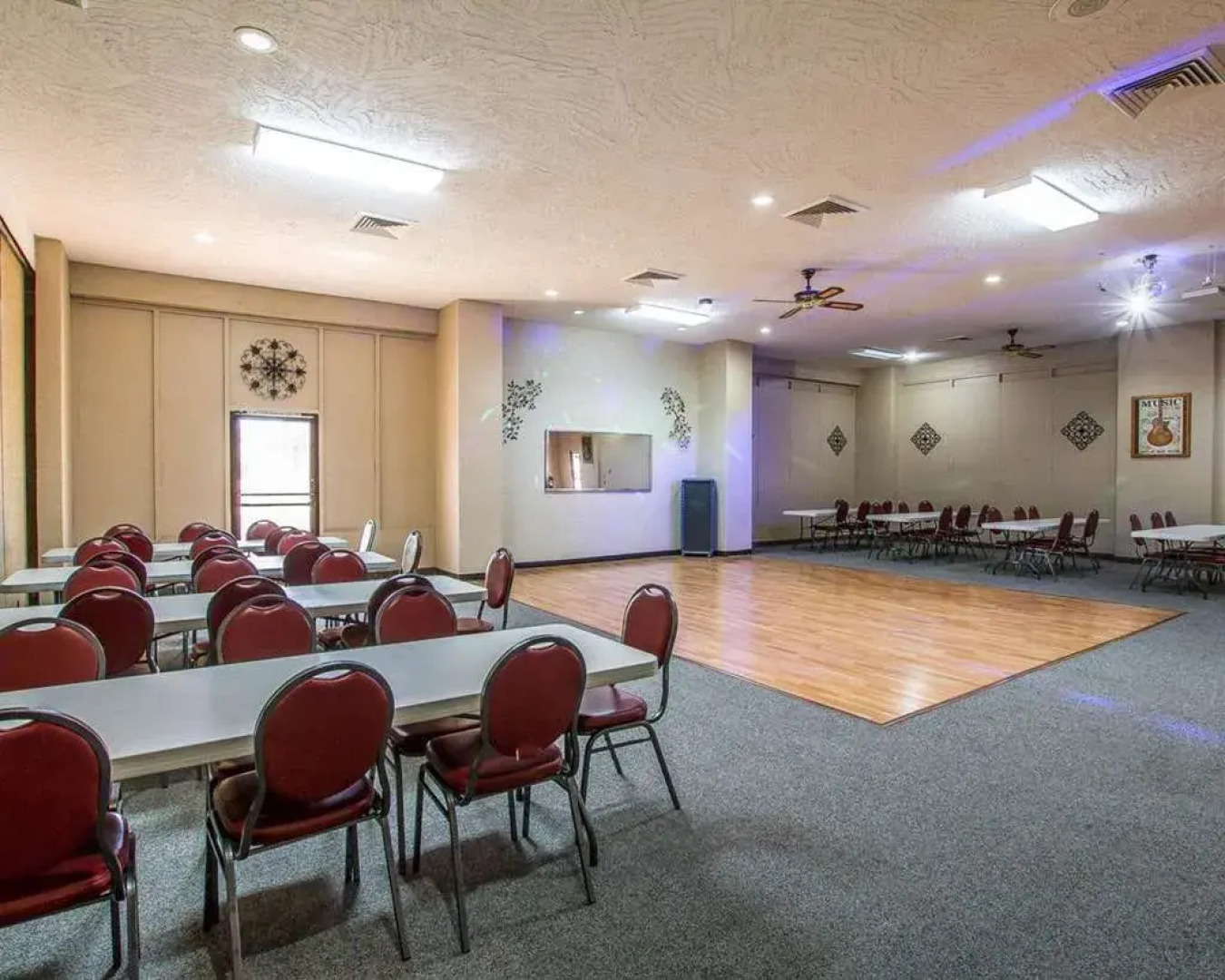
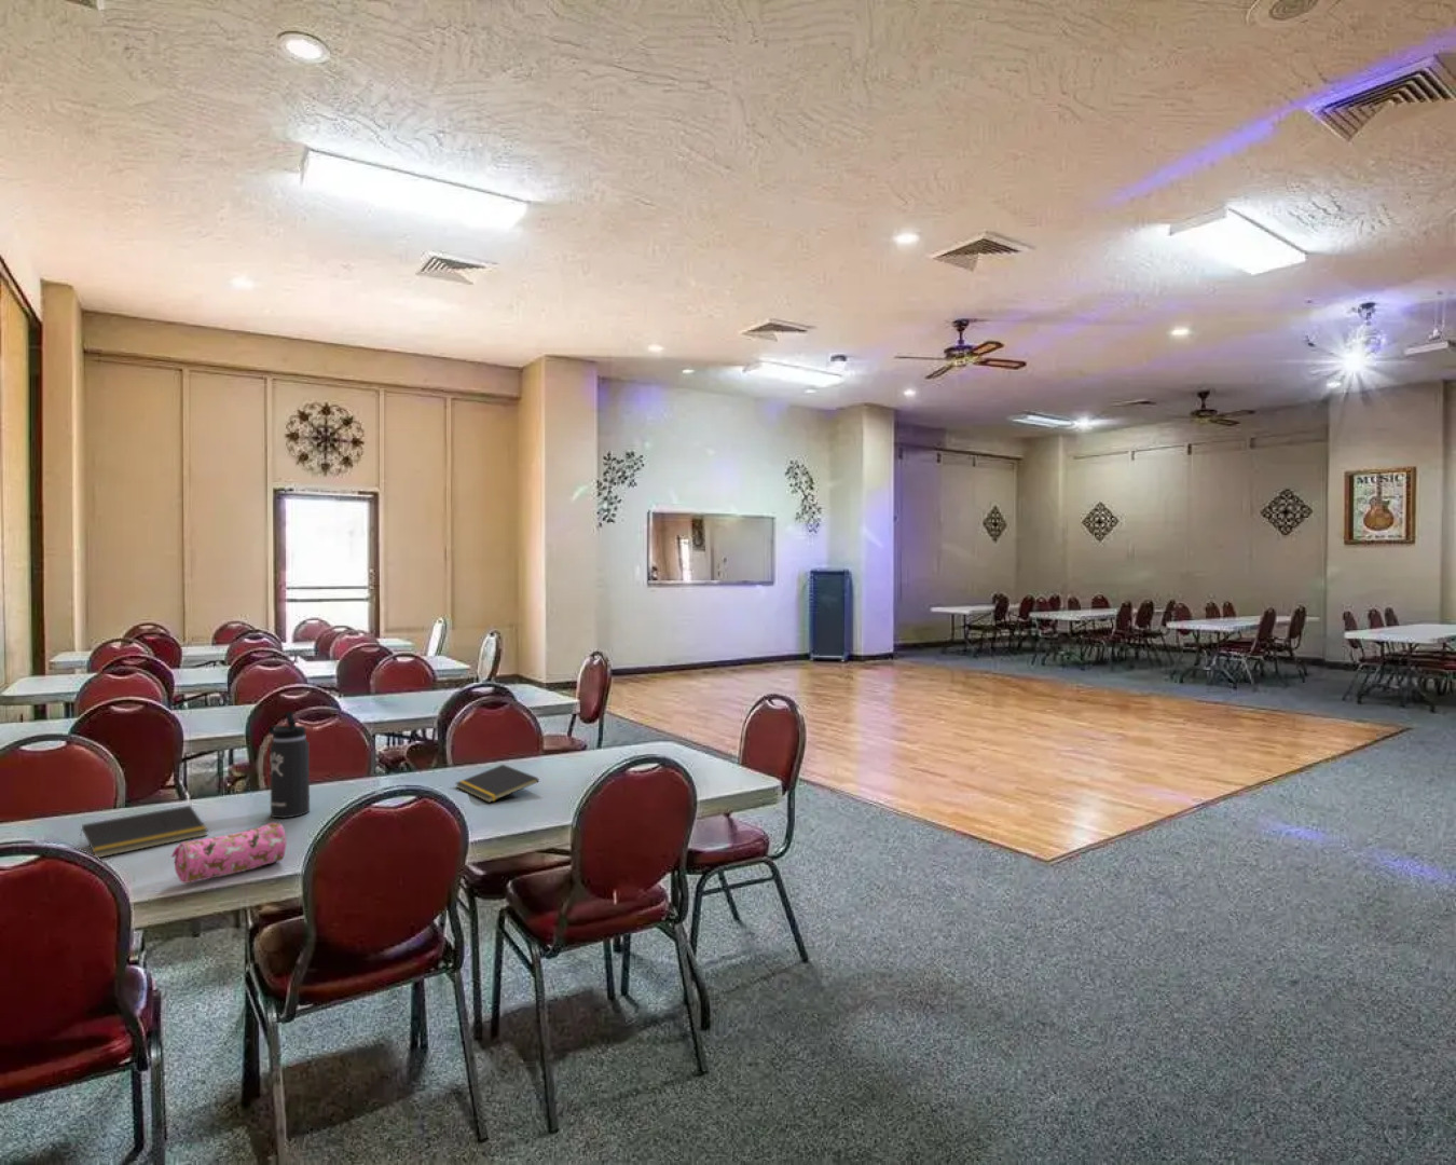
+ thermos bottle [267,711,310,819]
+ notepad [454,763,541,804]
+ notepad [77,805,209,858]
+ pencil case [170,821,286,884]
